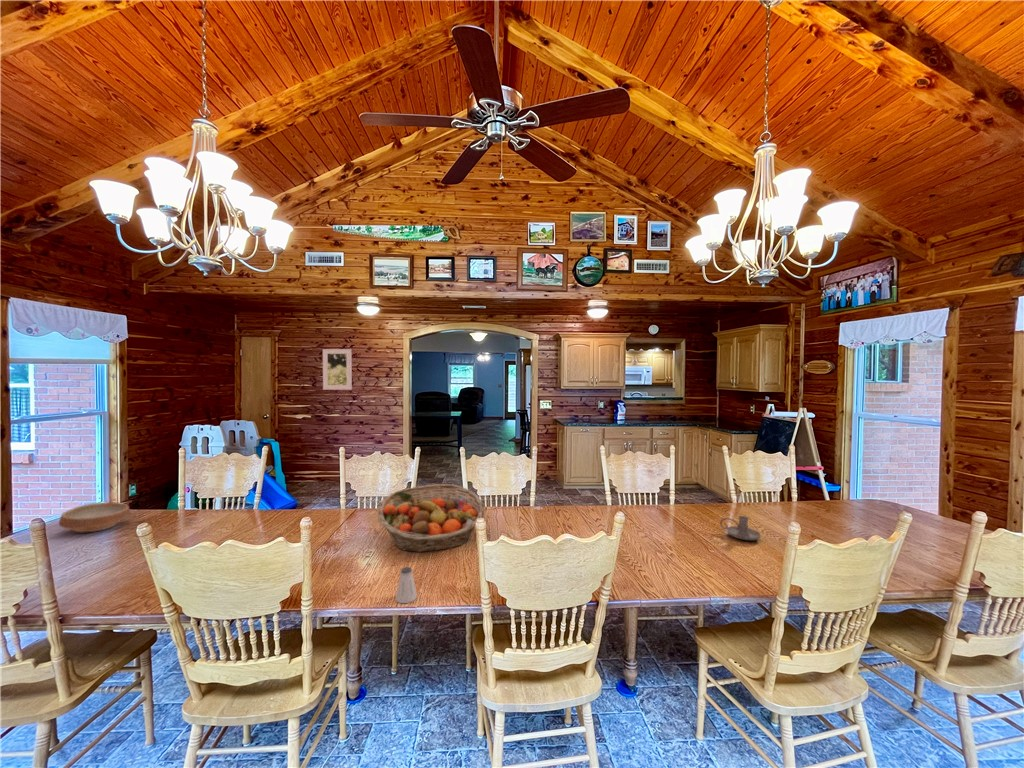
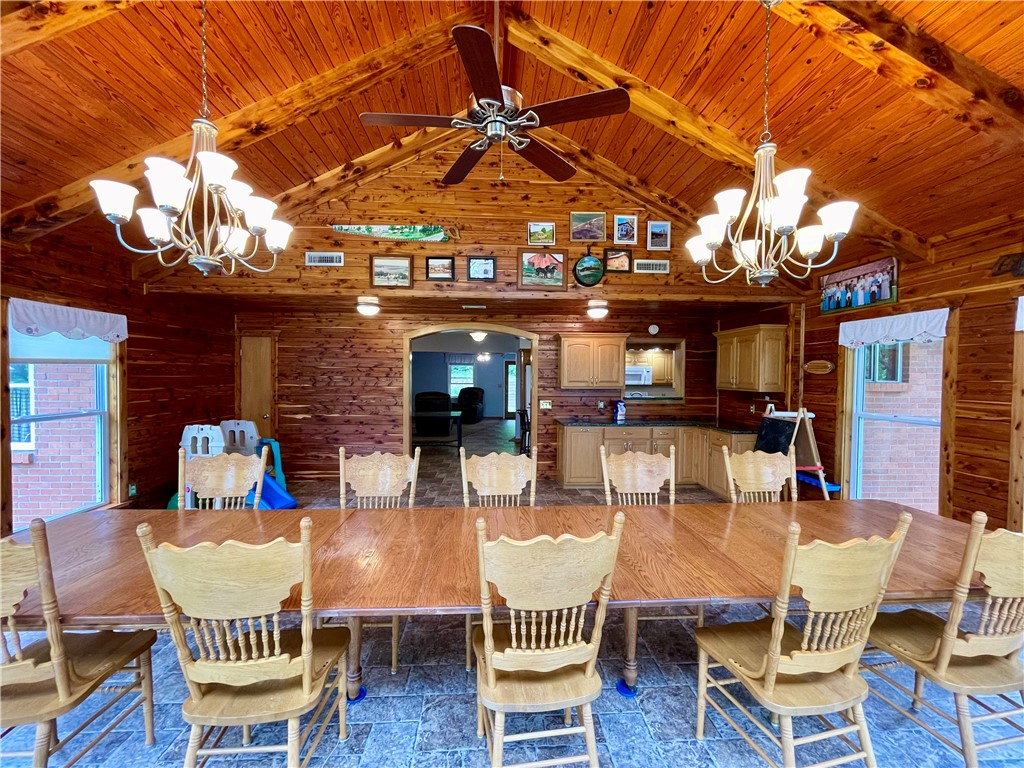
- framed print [322,348,353,391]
- candle holder [719,515,762,541]
- bowl [58,501,132,533]
- saltshaker [395,566,418,604]
- fruit basket [377,483,486,553]
